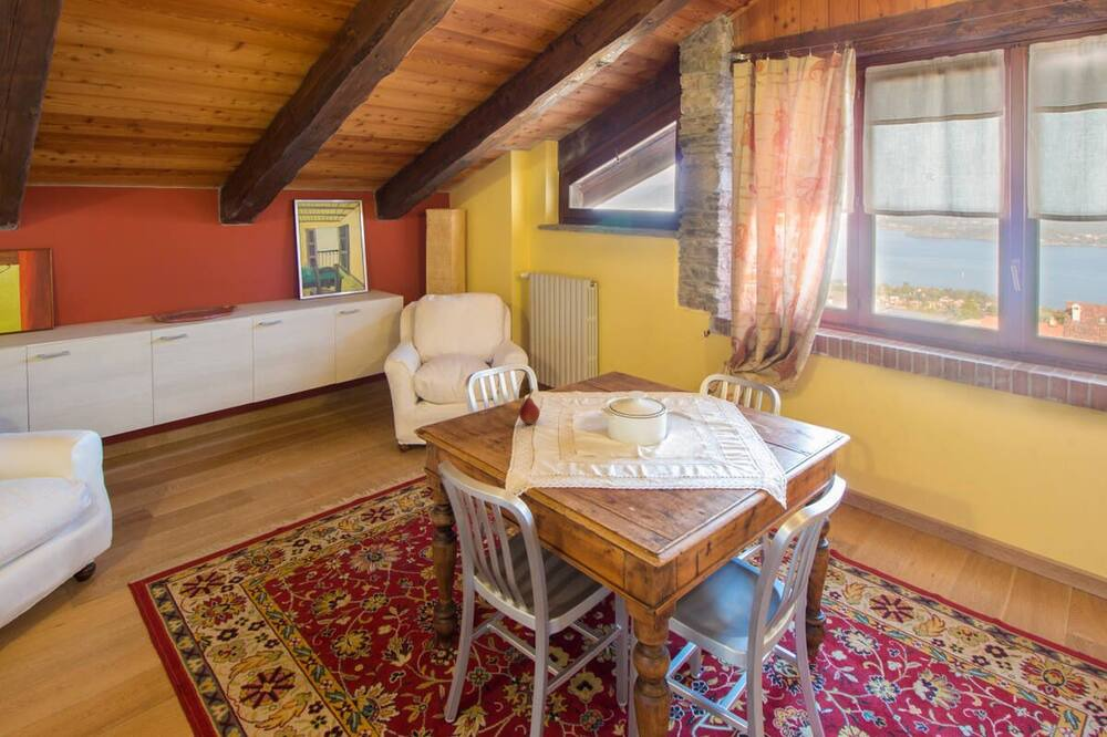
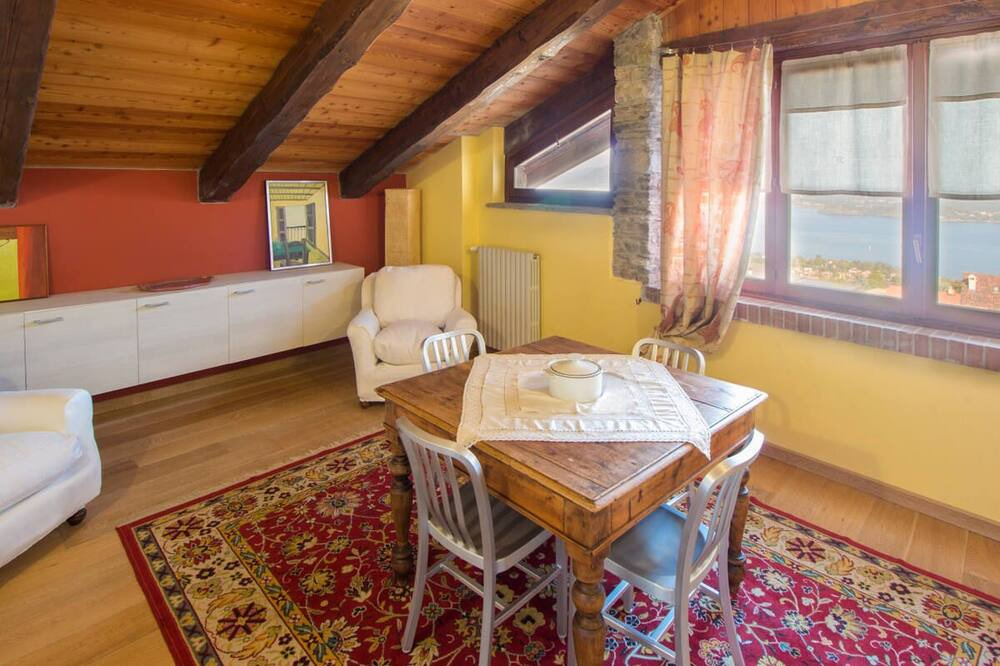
- fruit [518,387,541,425]
